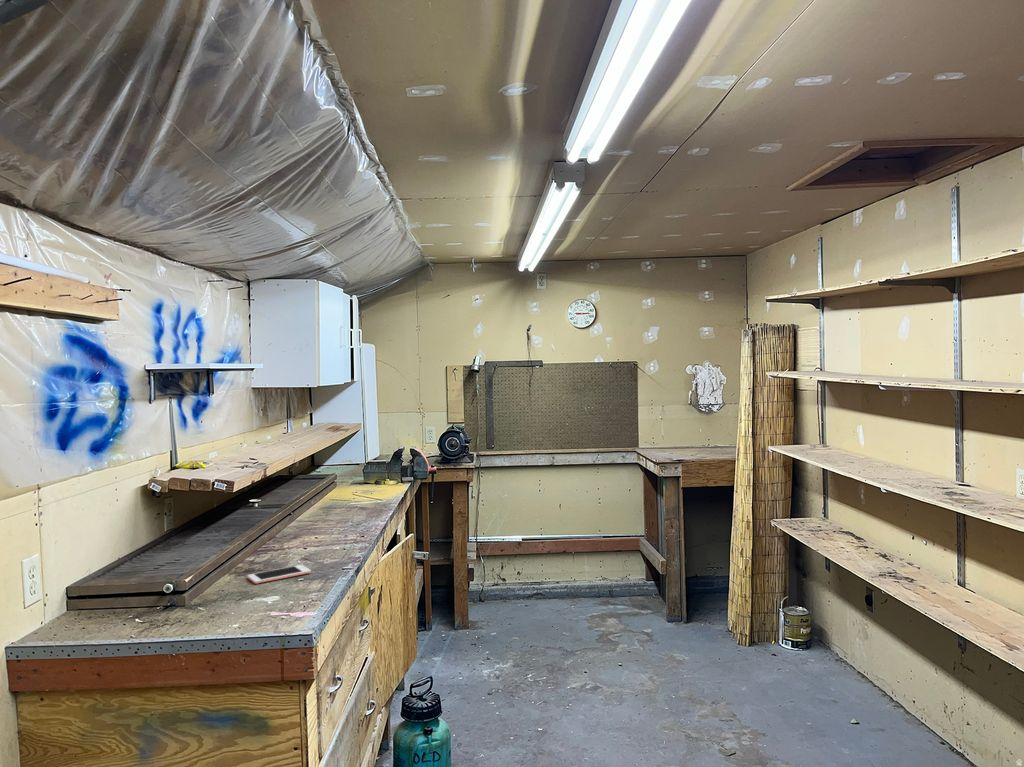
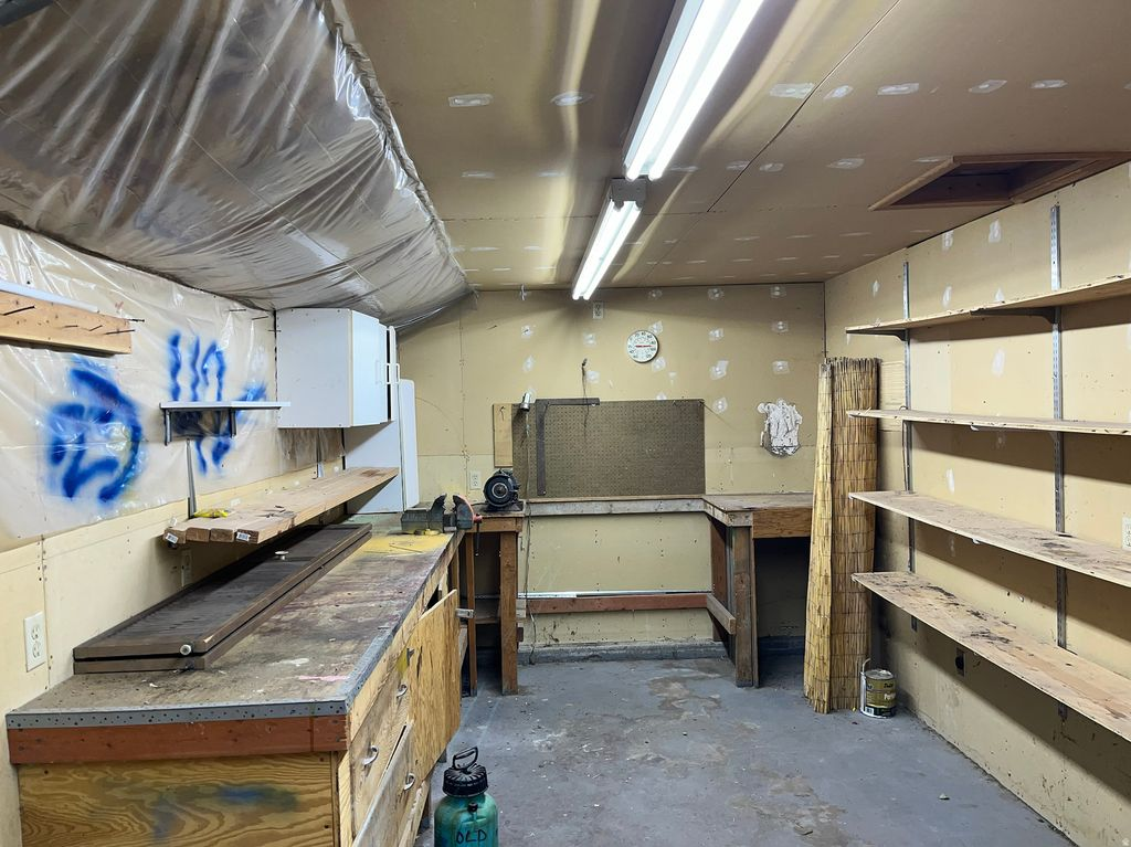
- cell phone [246,564,312,585]
